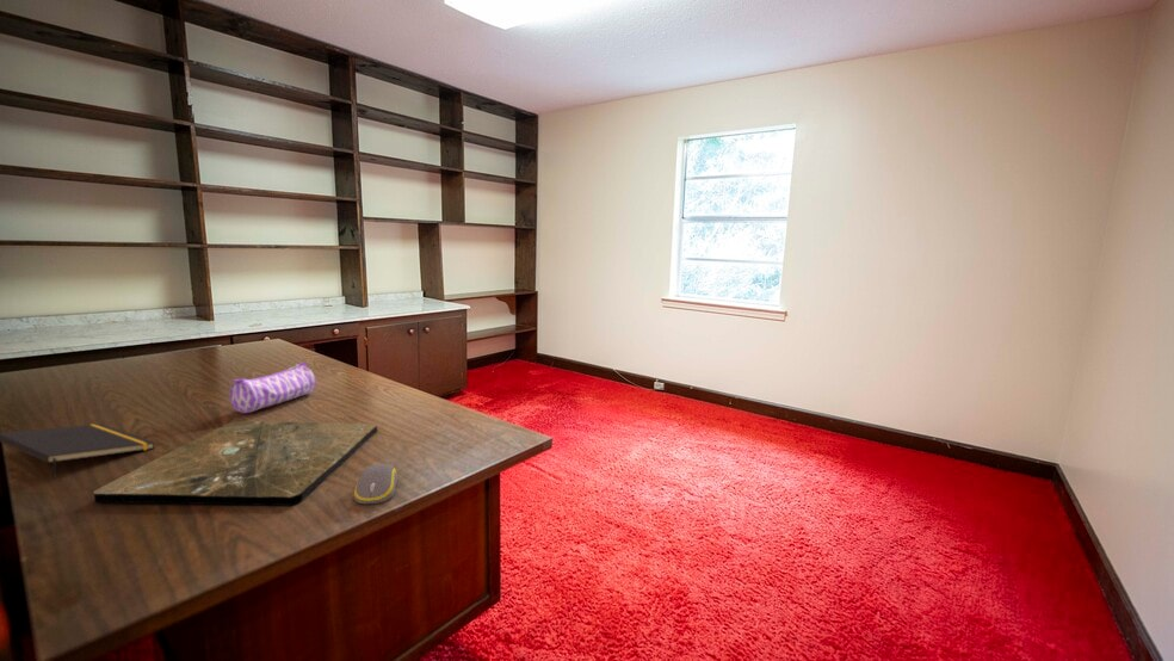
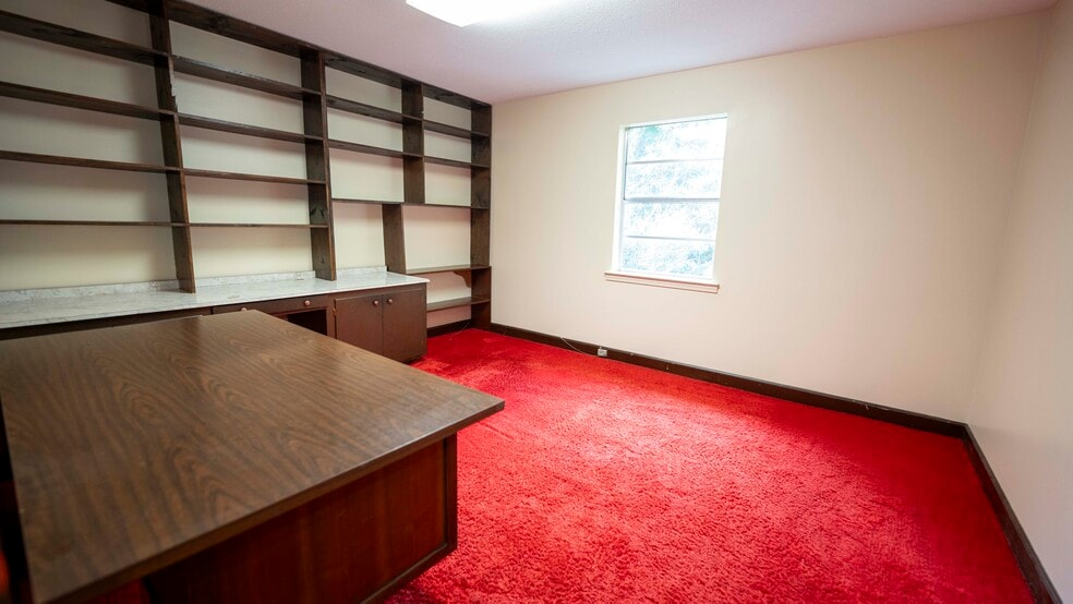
- aerial map [93,420,378,507]
- notepad [0,422,156,481]
- pencil case [229,362,317,414]
- computer mouse [353,463,398,505]
